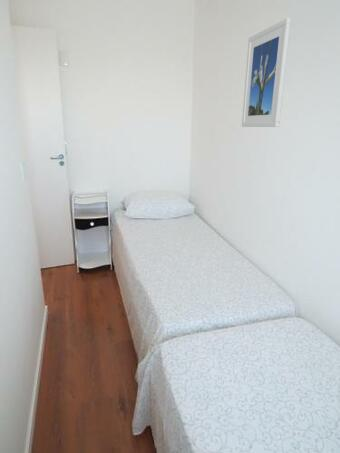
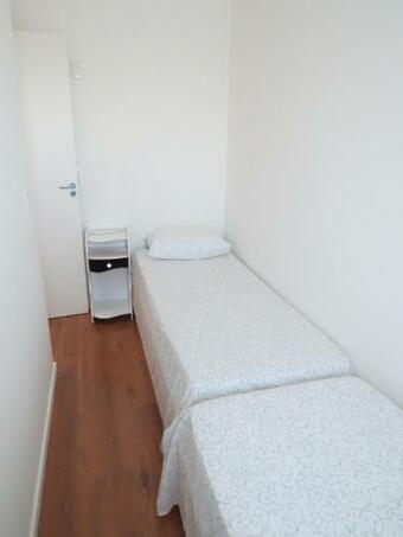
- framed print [241,17,292,128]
